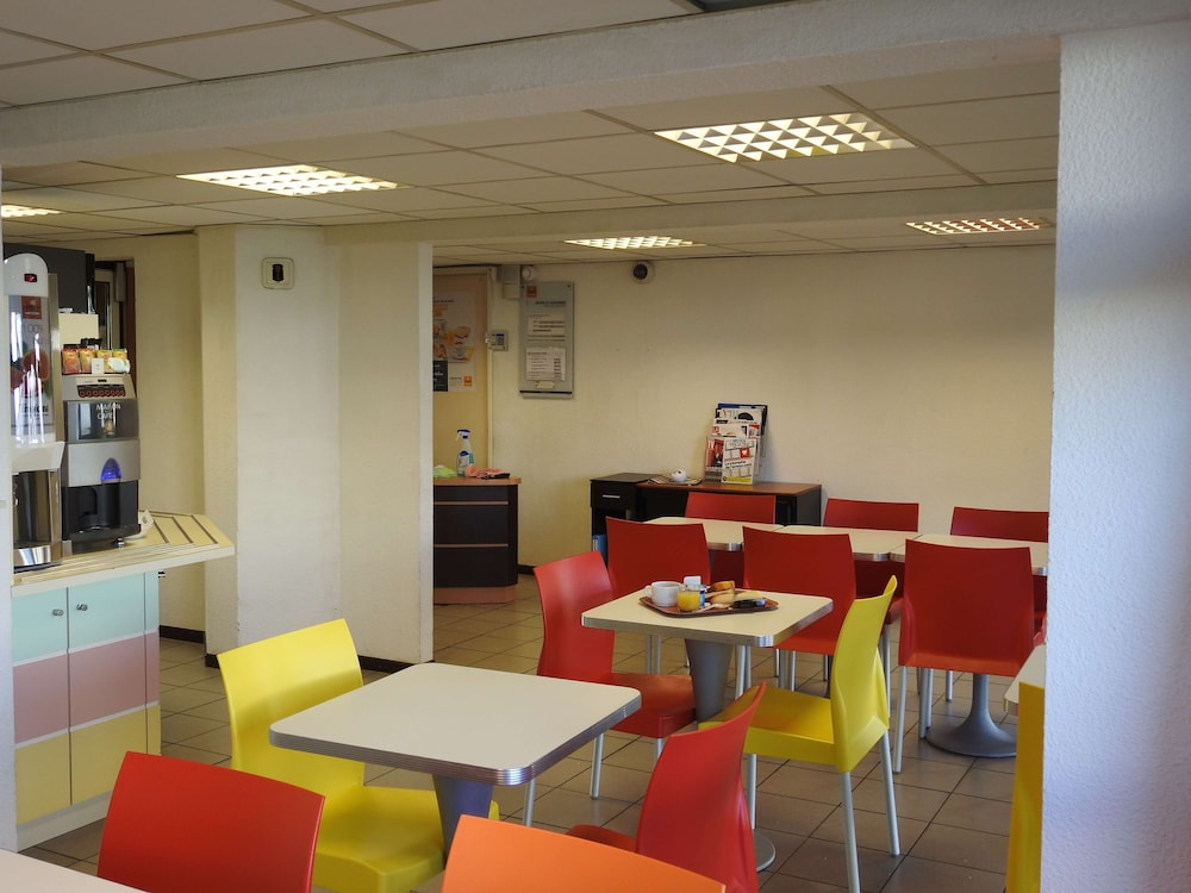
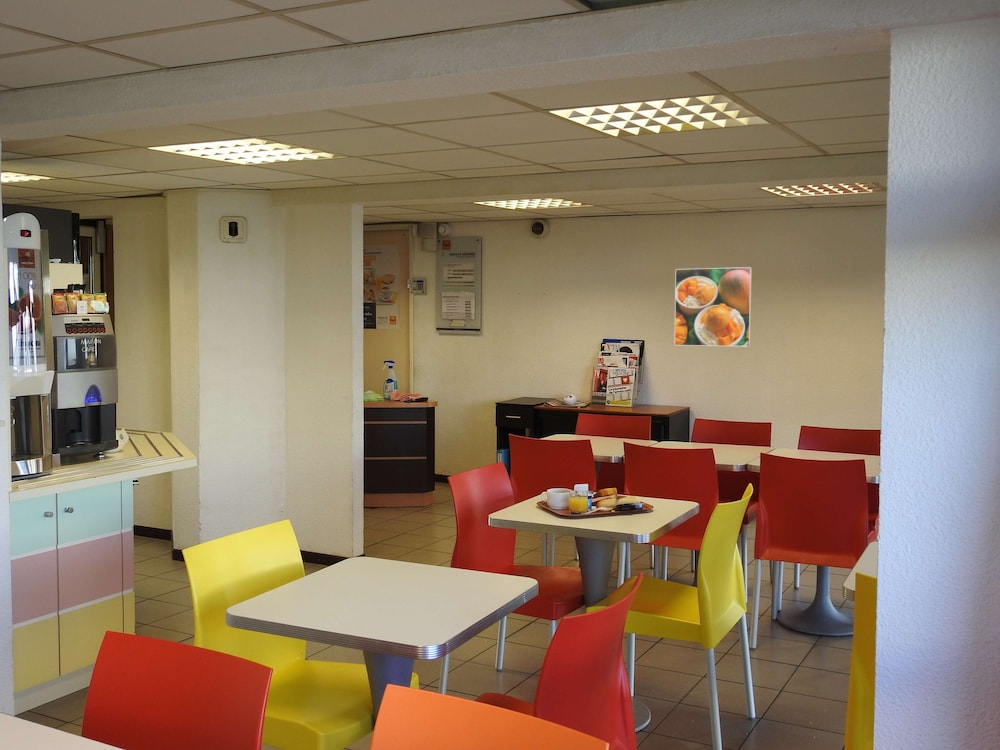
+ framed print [673,266,753,348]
